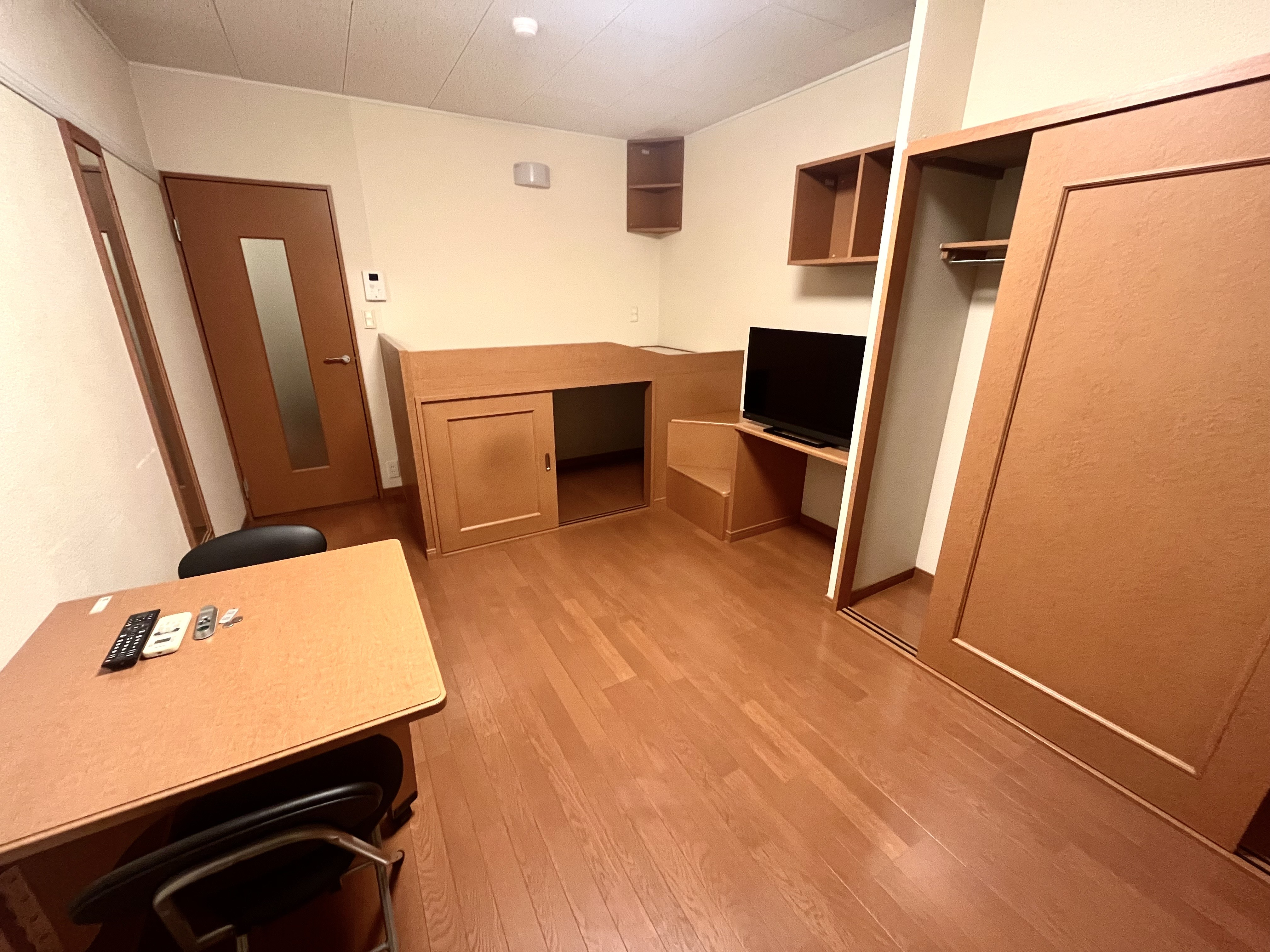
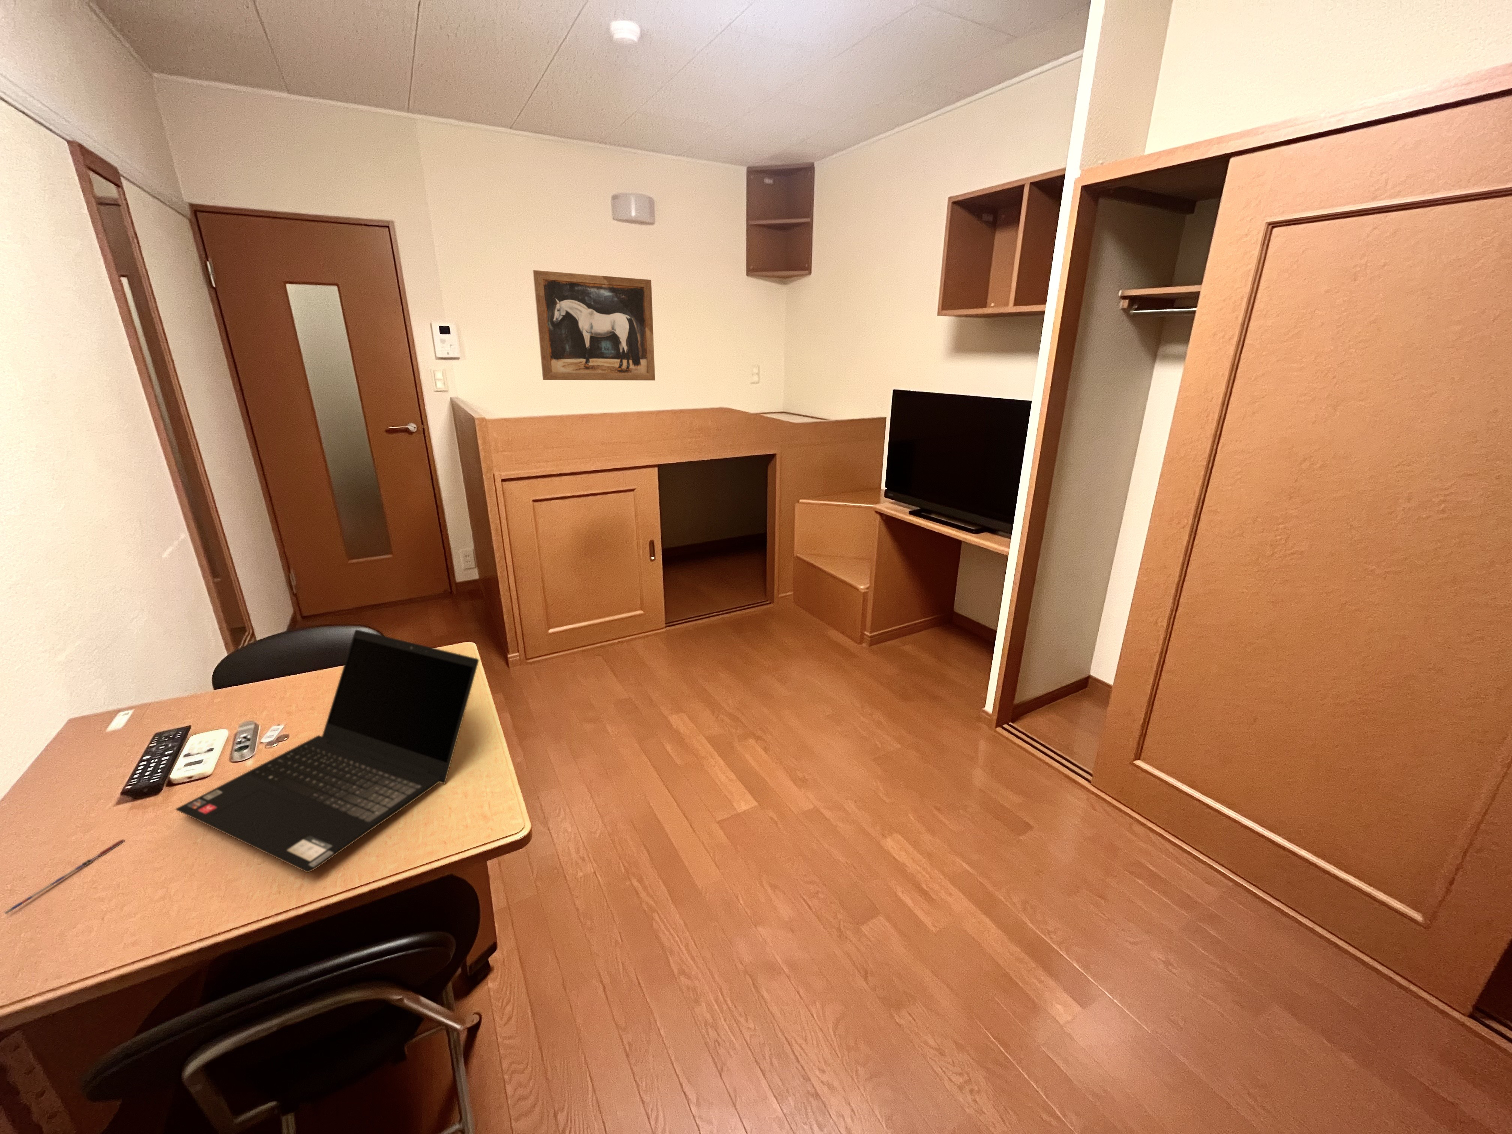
+ laptop computer [175,629,480,873]
+ wall art [532,269,656,381]
+ pen [2,839,125,915]
